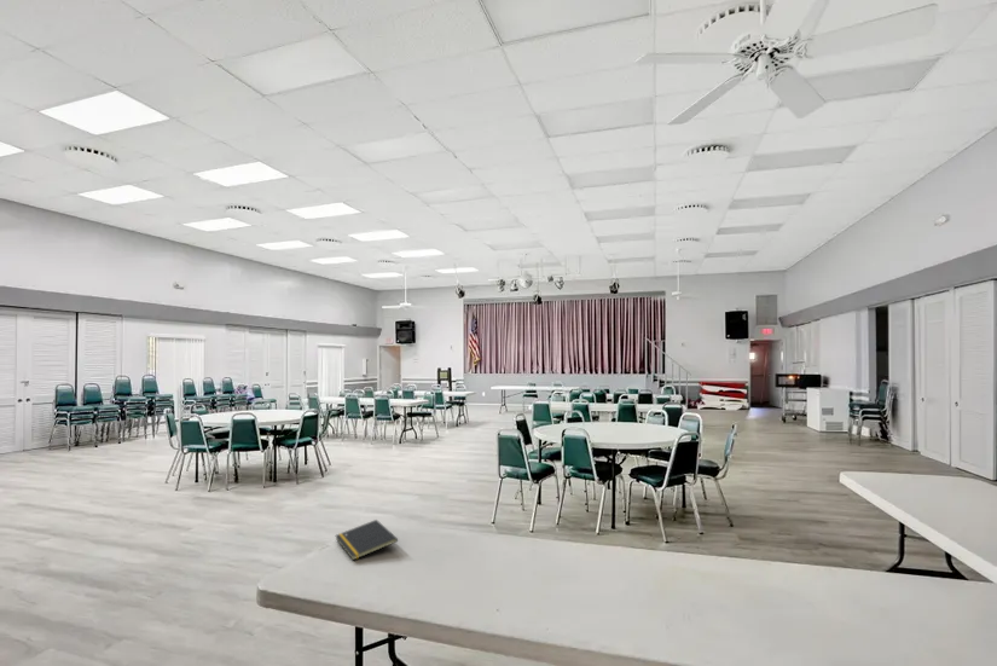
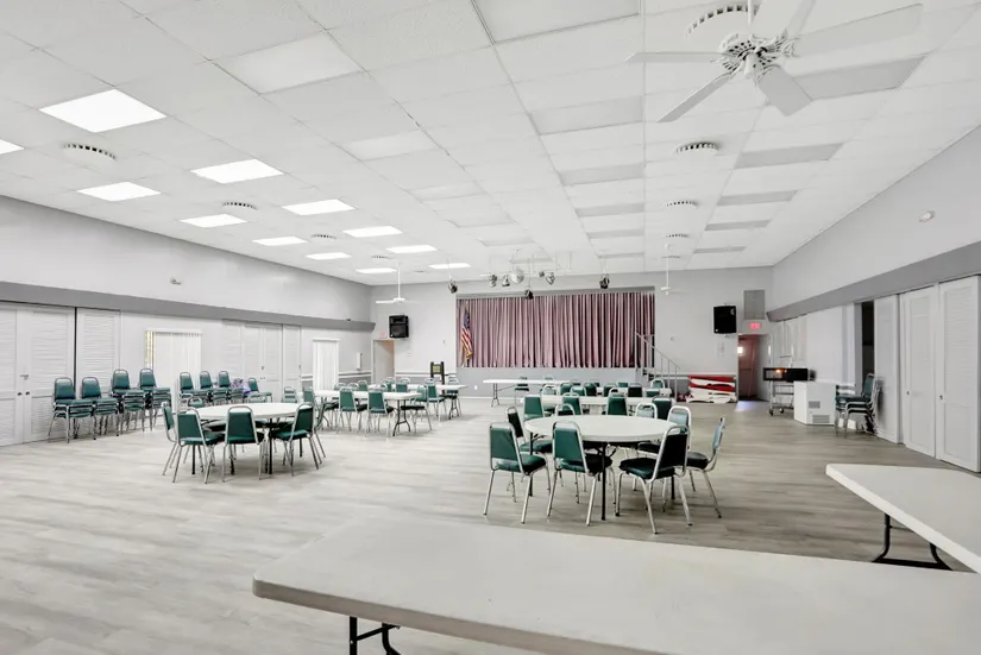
- notepad [335,519,399,561]
